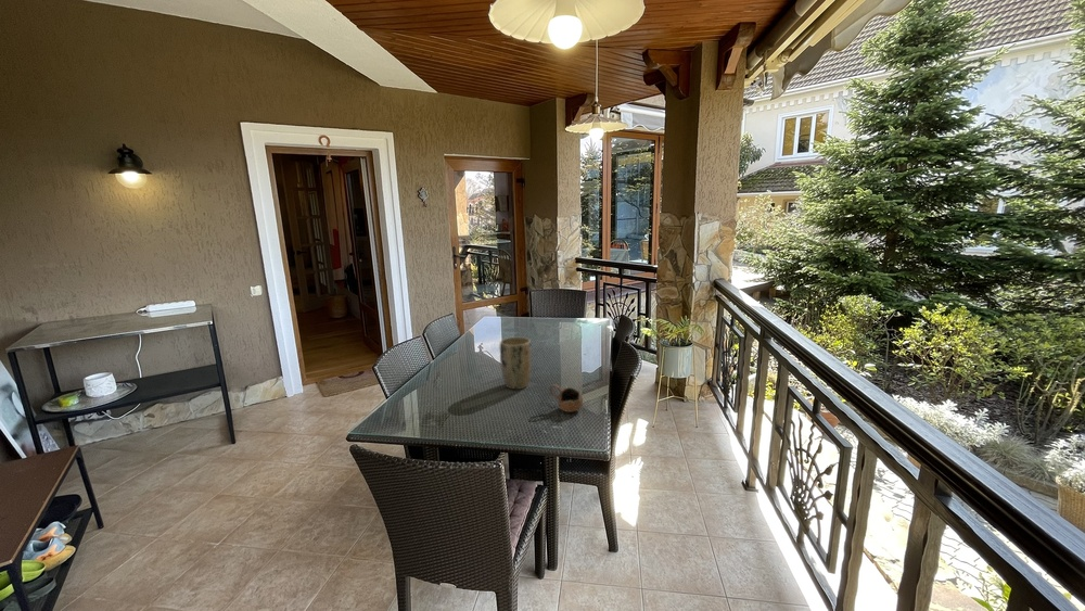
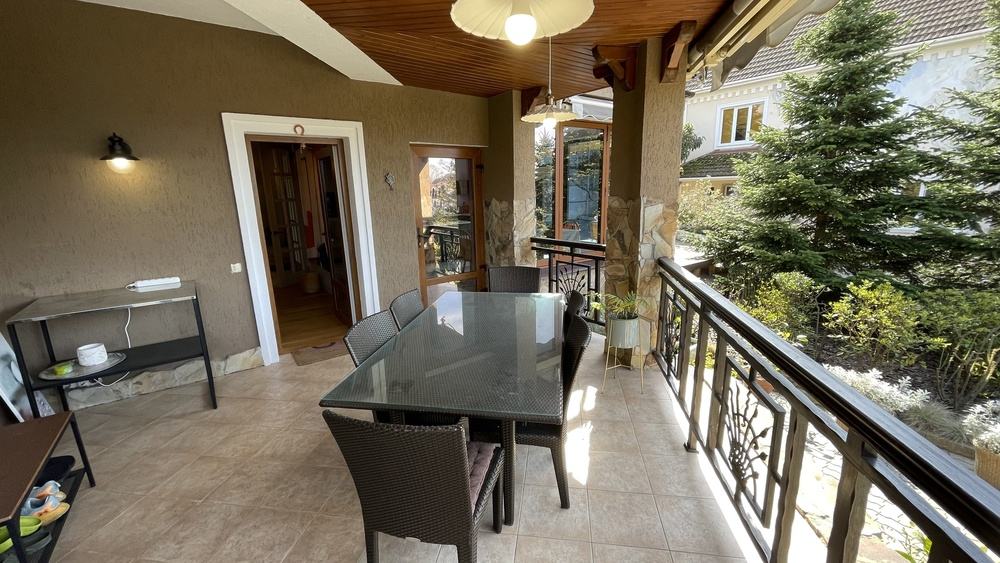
- plant pot [499,336,533,391]
- cup [549,383,584,413]
